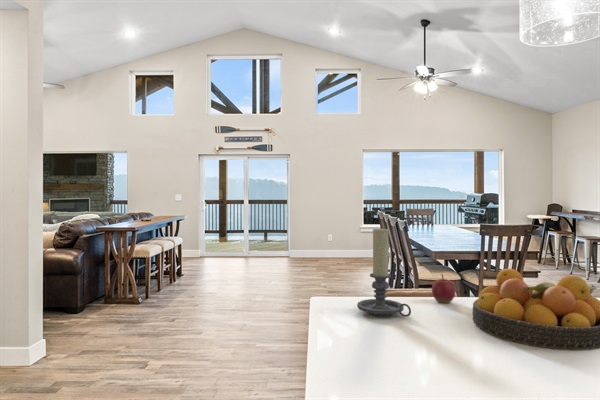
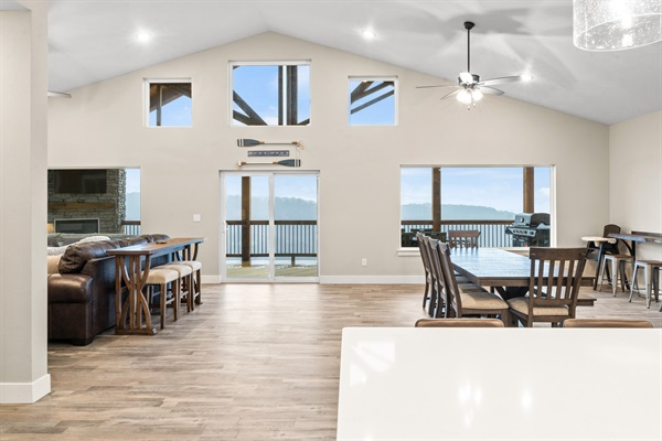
- apple [431,273,456,304]
- fruit bowl [471,268,600,351]
- candle holder [356,226,412,318]
